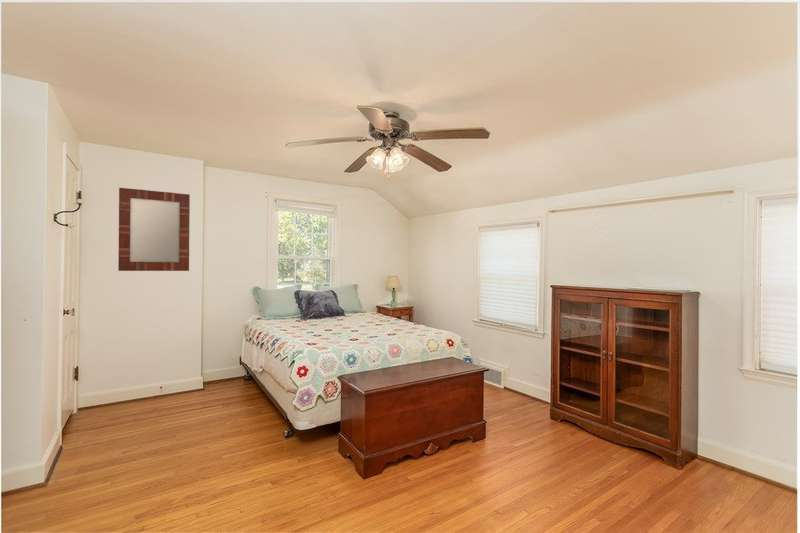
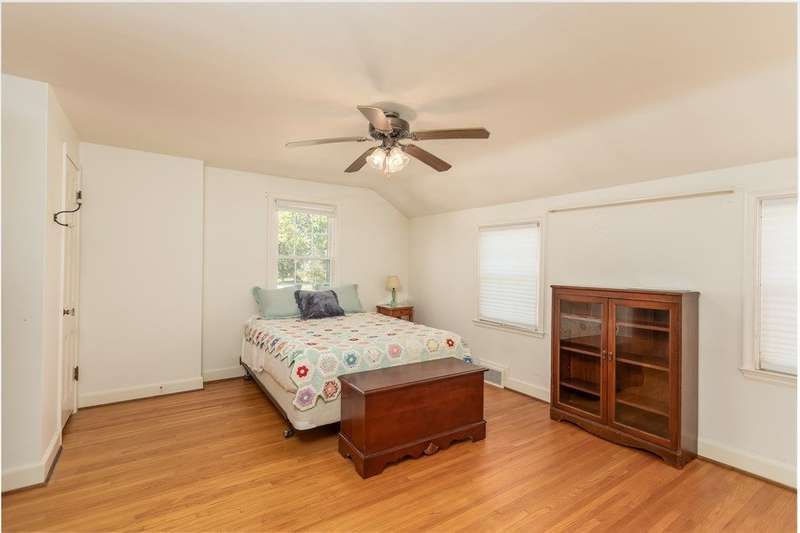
- home mirror [117,187,191,272]
